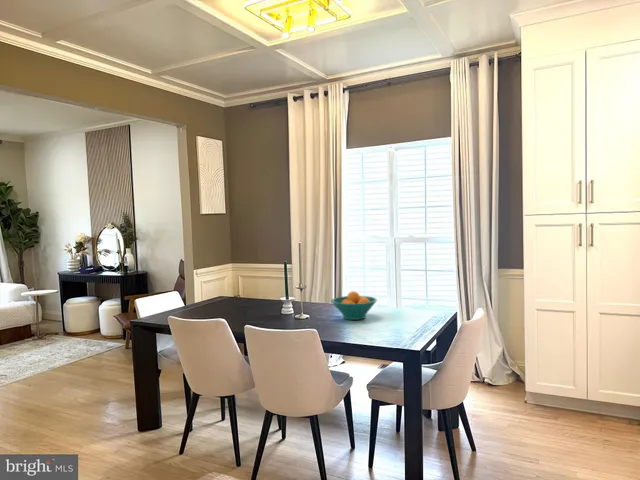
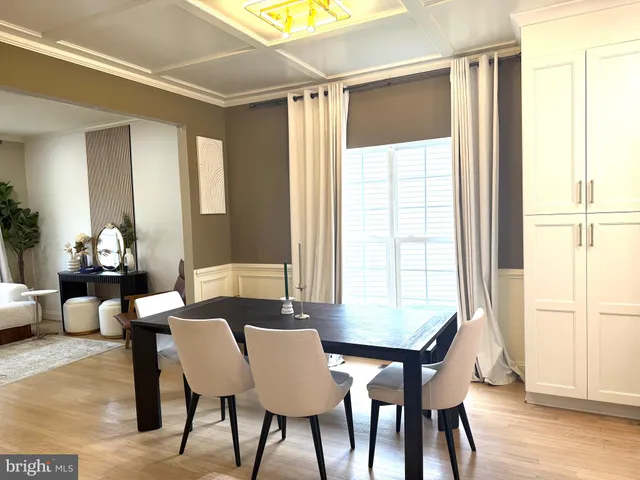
- fruit bowl [330,290,378,321]
